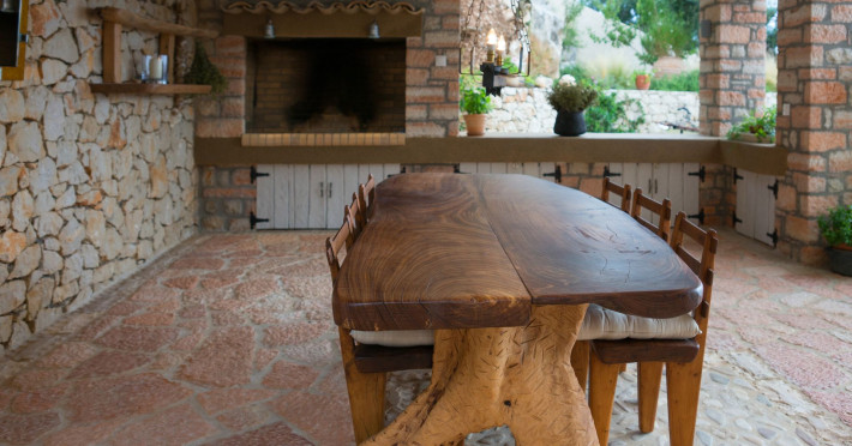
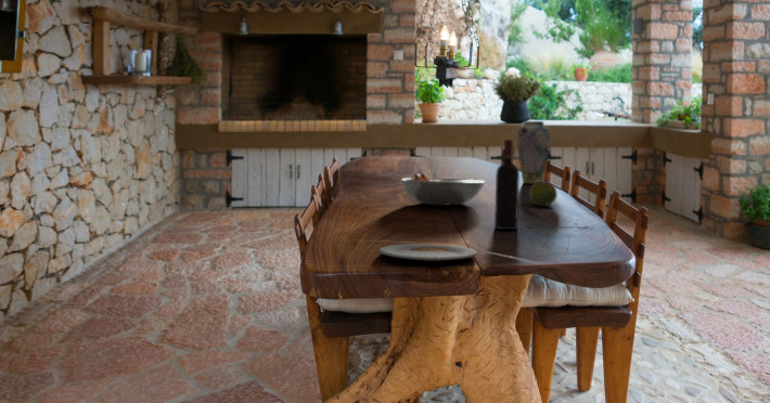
+ wine bottle [493,139,521,231]
+ plate [378,243,478,262]
+ fruit bowl [399,172,486,206]
+ fruit [528,180,559,207]
+ vase [516,120,551,184]
